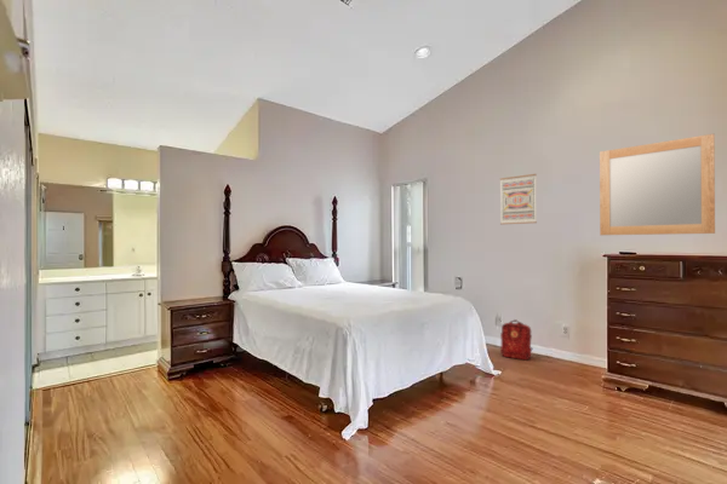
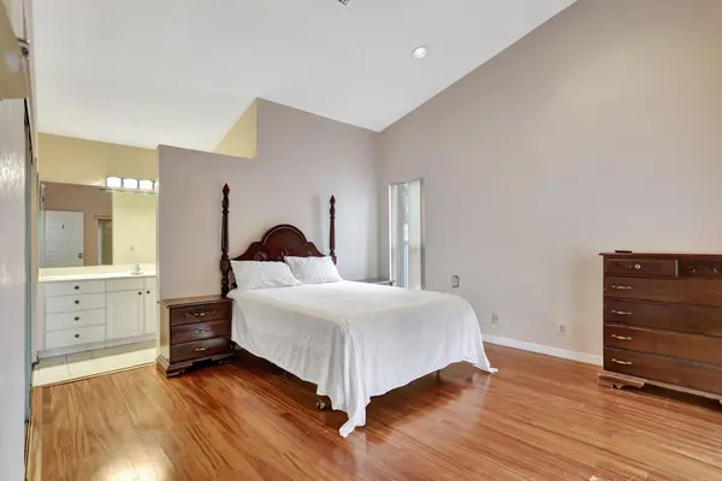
- wall art [499,173,538,225]
- home mirror [599,133,716,236]
- backpack [499,318,534,361]
